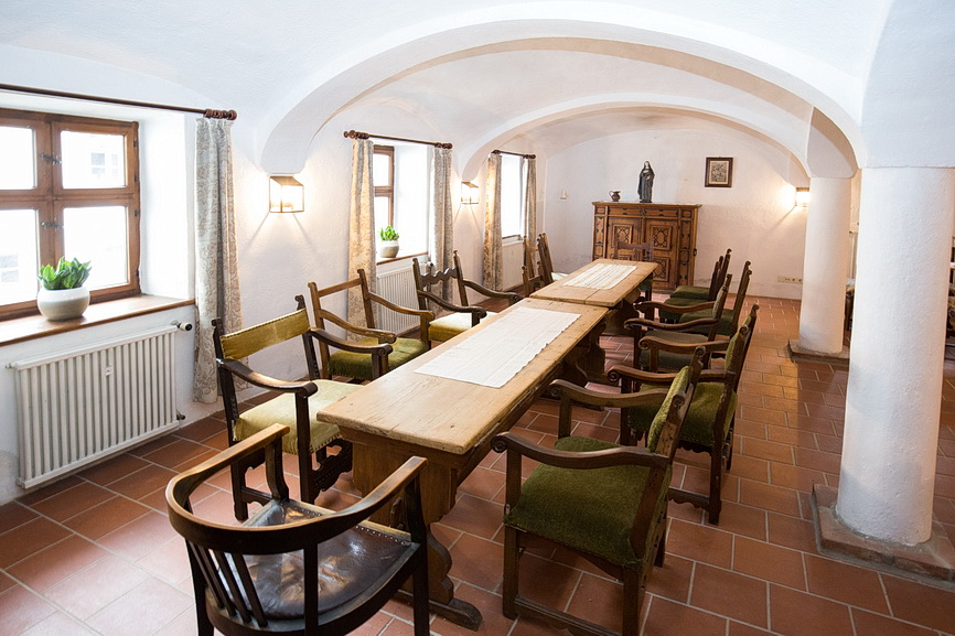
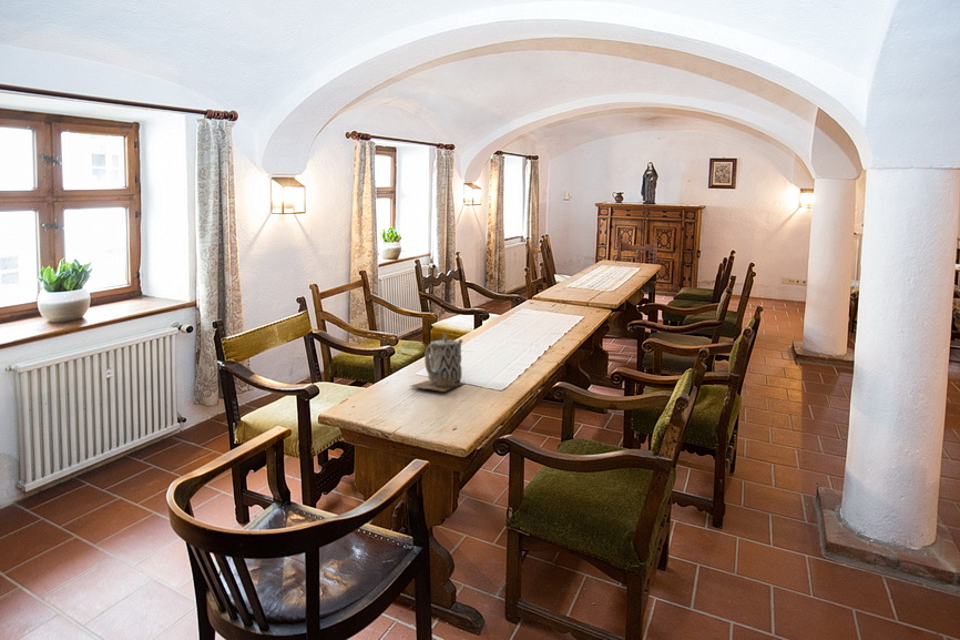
+ teapot [409,332,464,393]
